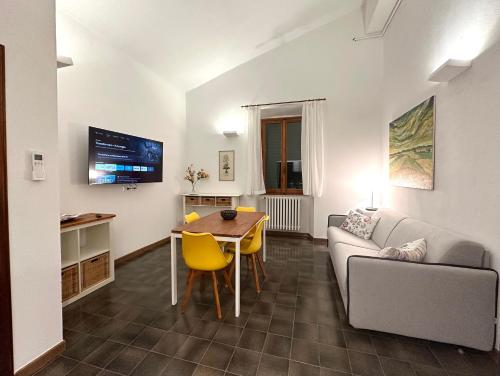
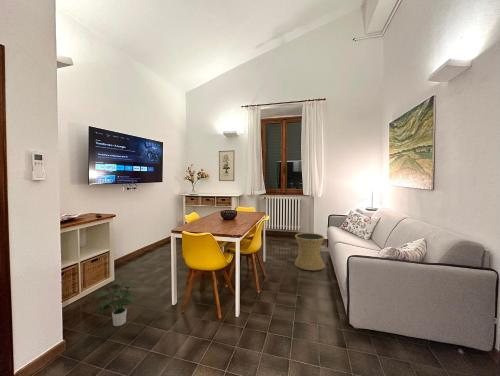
+ potted plant [93,278,136,327]
+ side table [294,232,326,271]
